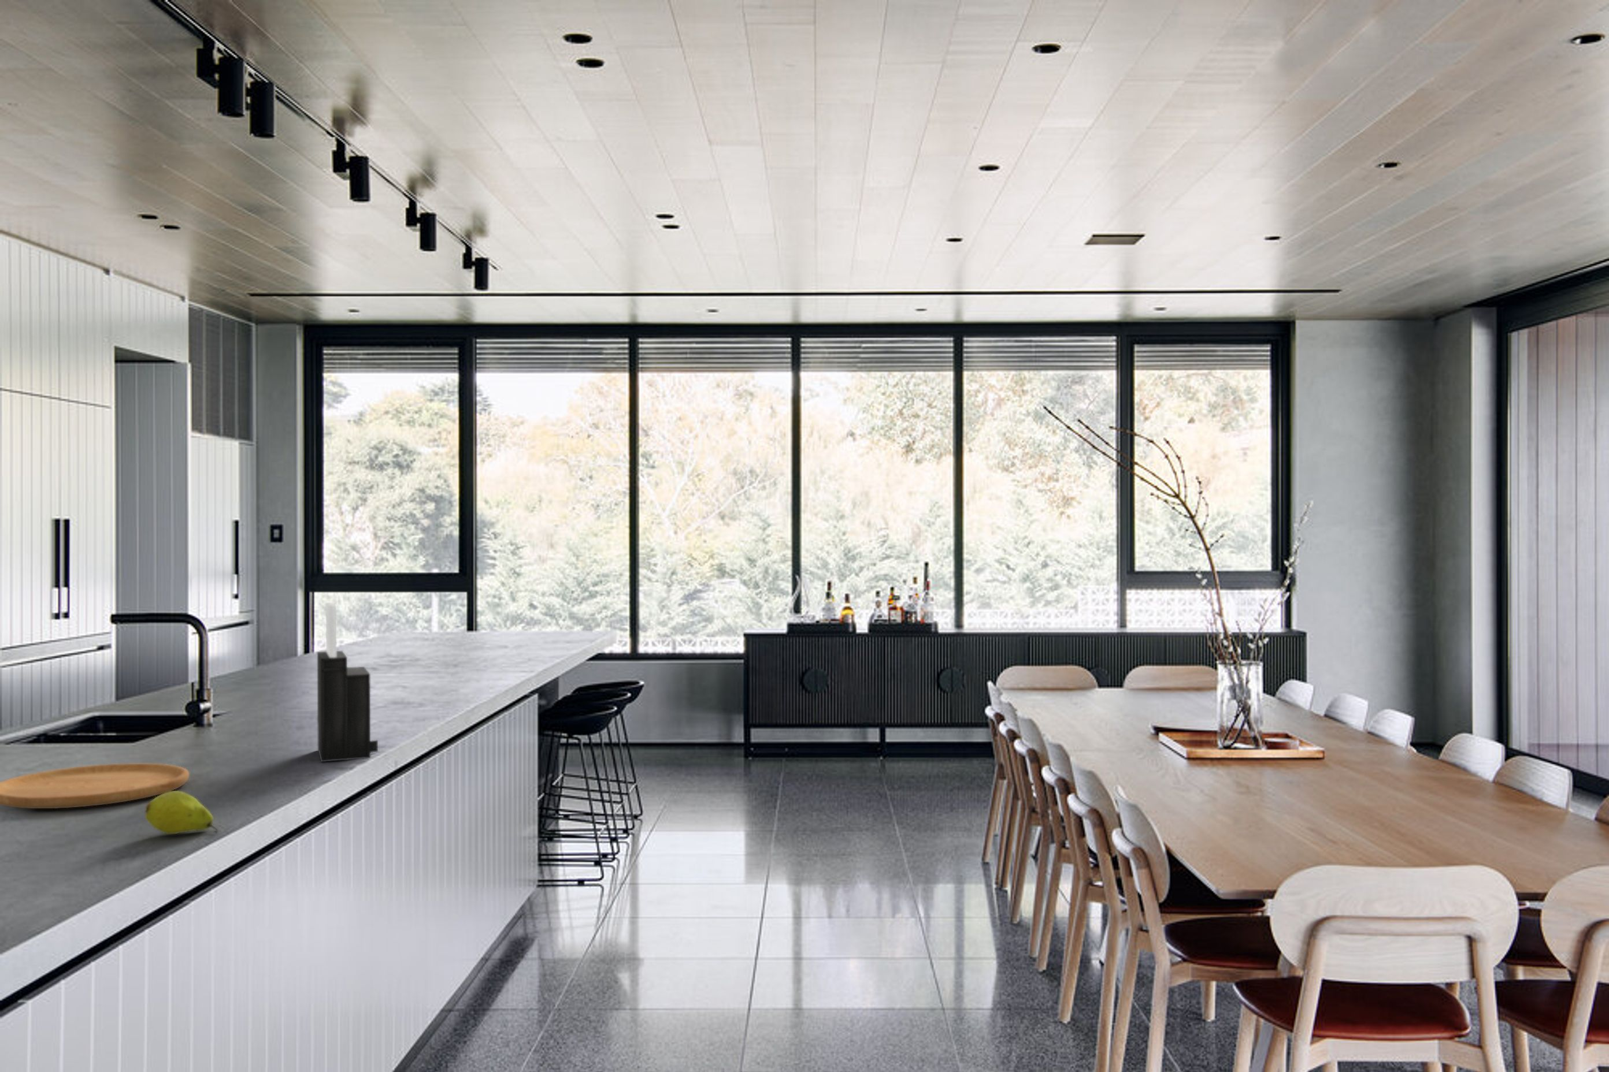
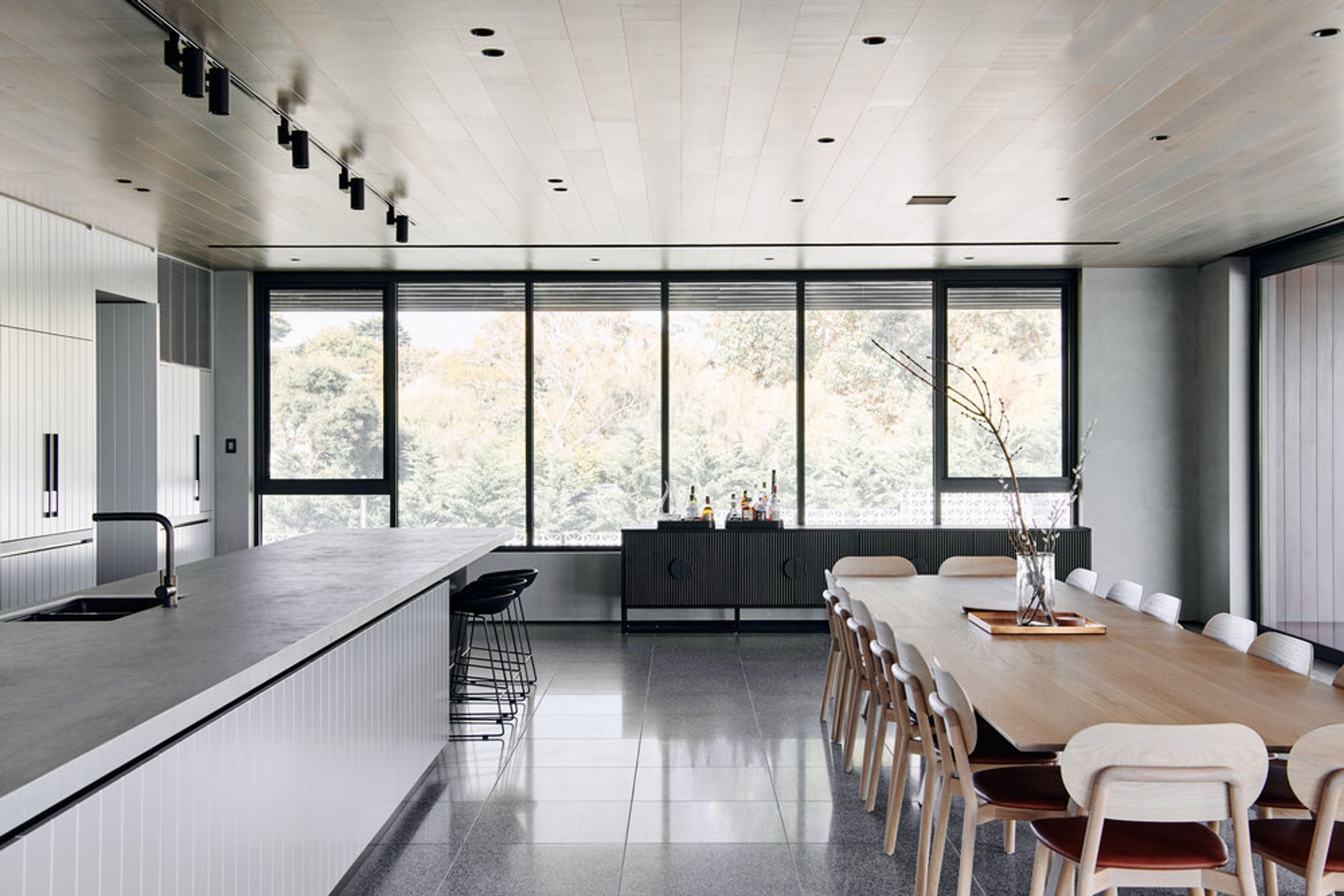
- knife block [317,602,378,762]
- fruit [145,790,218,835]
- cutting board [0,763,189,809]
